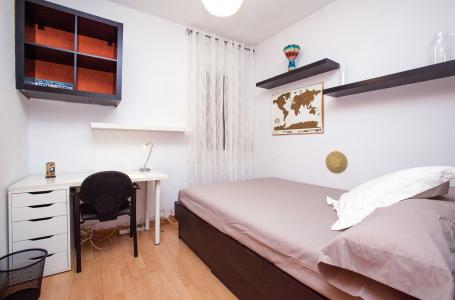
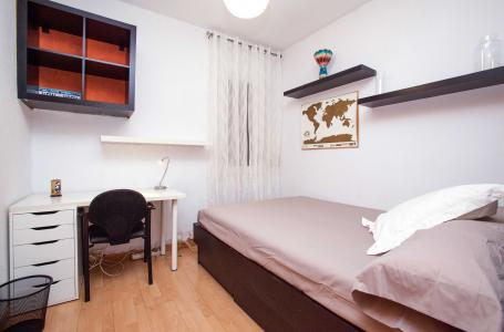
- decorative plate [324,150,349,175]
